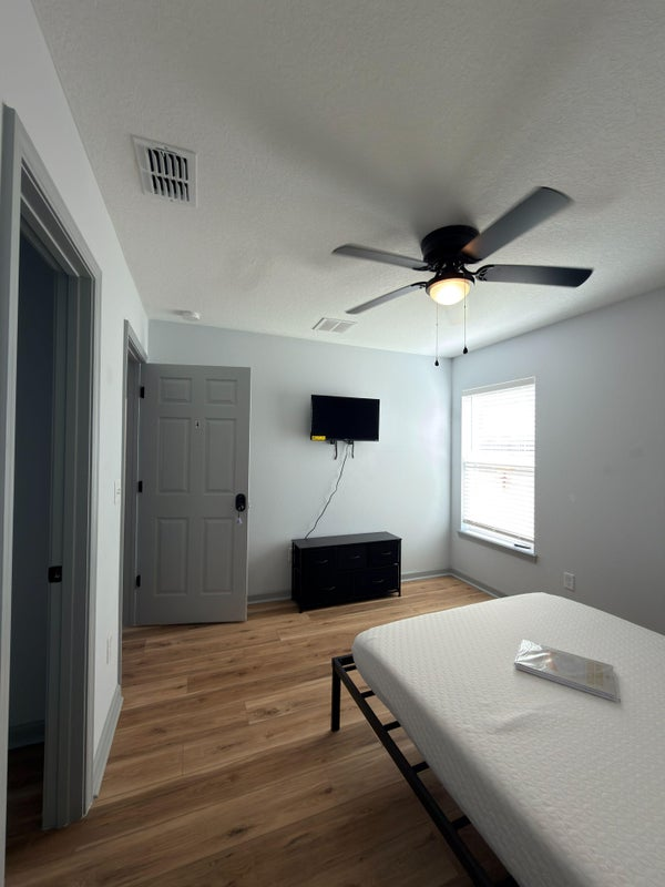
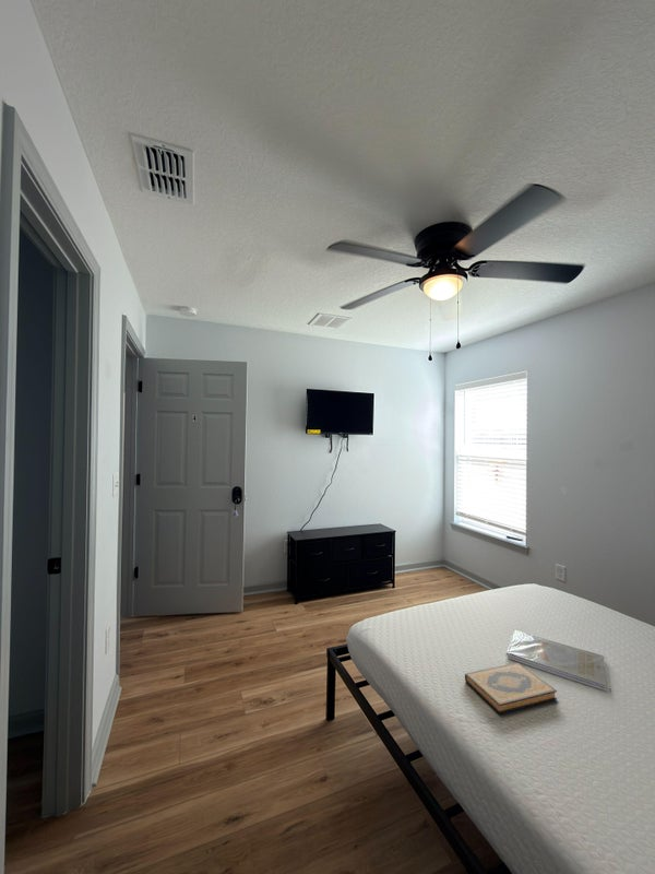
+ hardback book [464,662,558,714]
